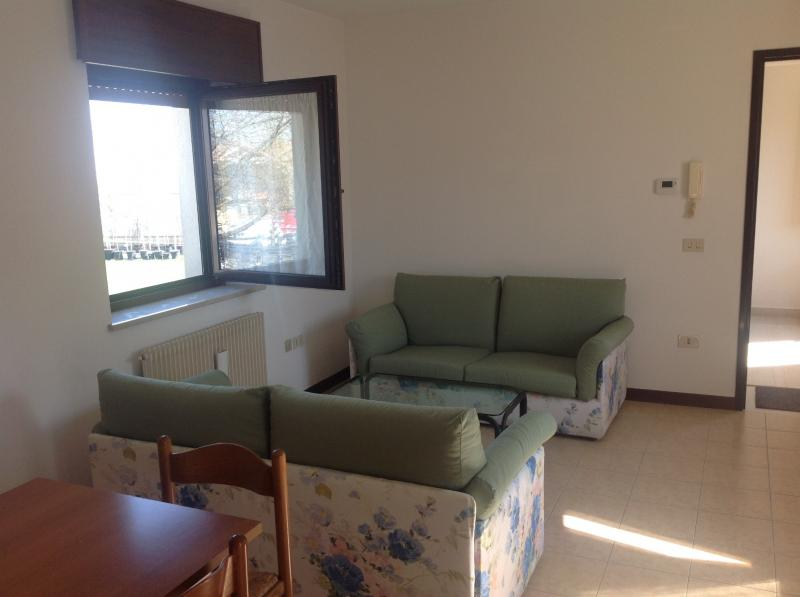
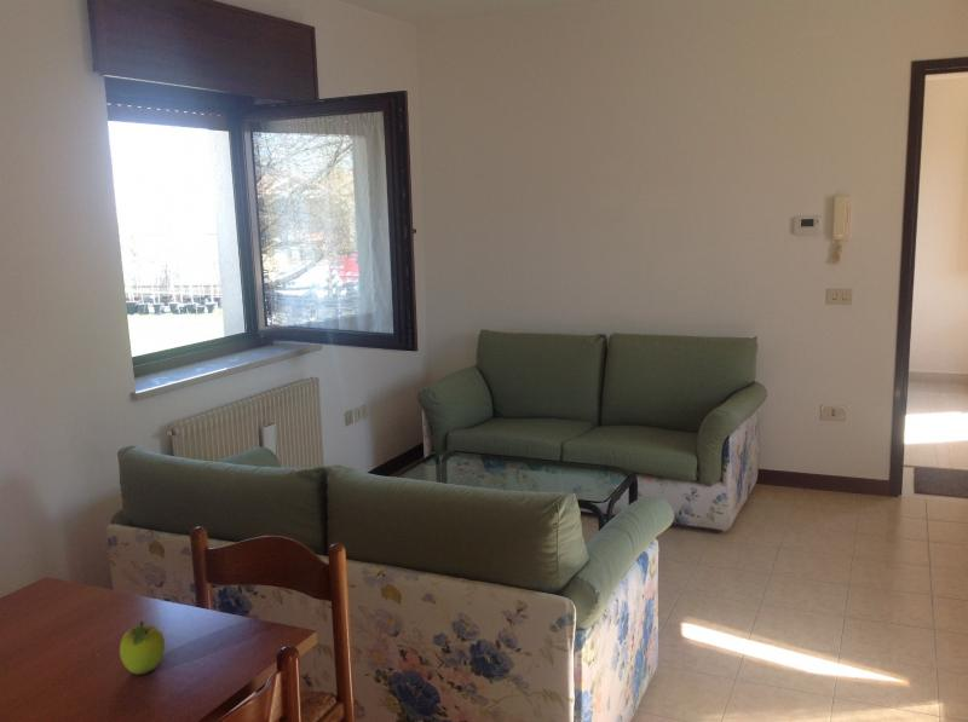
+ fruit [119,620,166,676]
